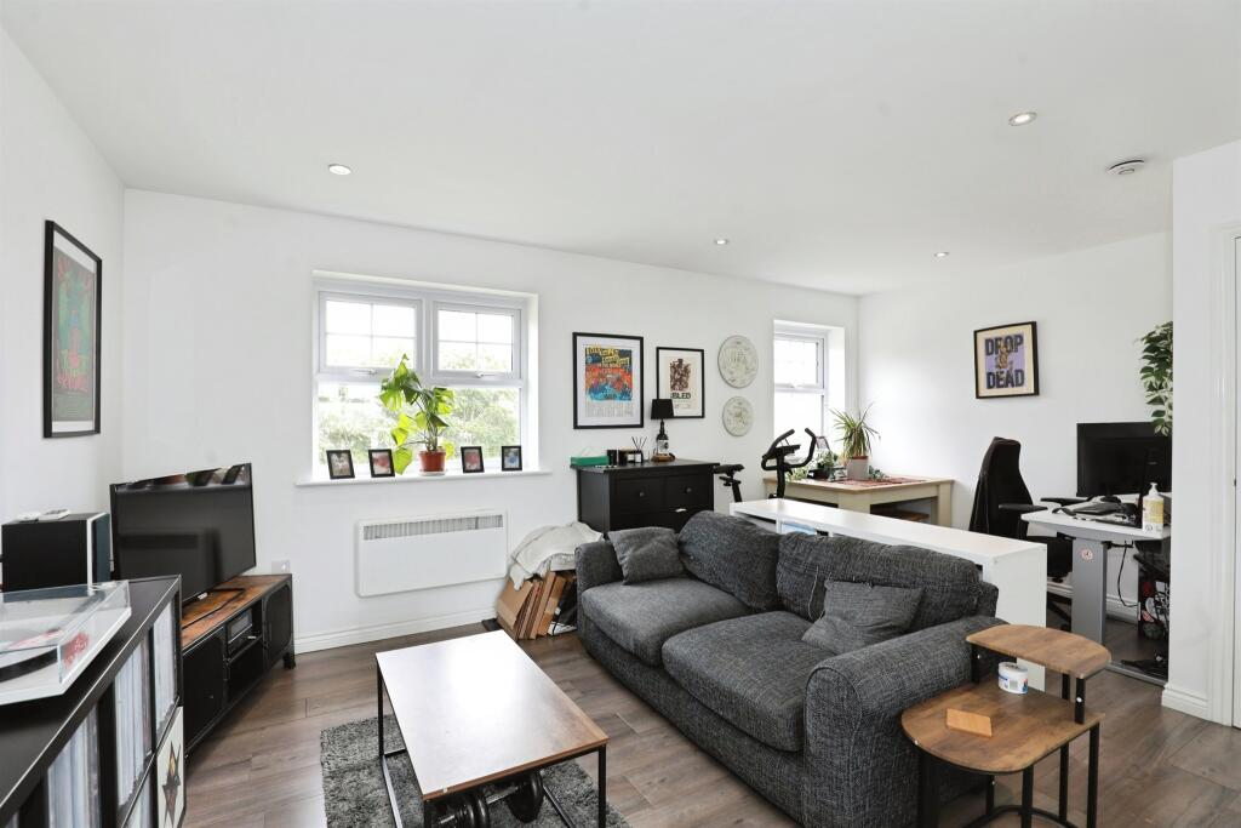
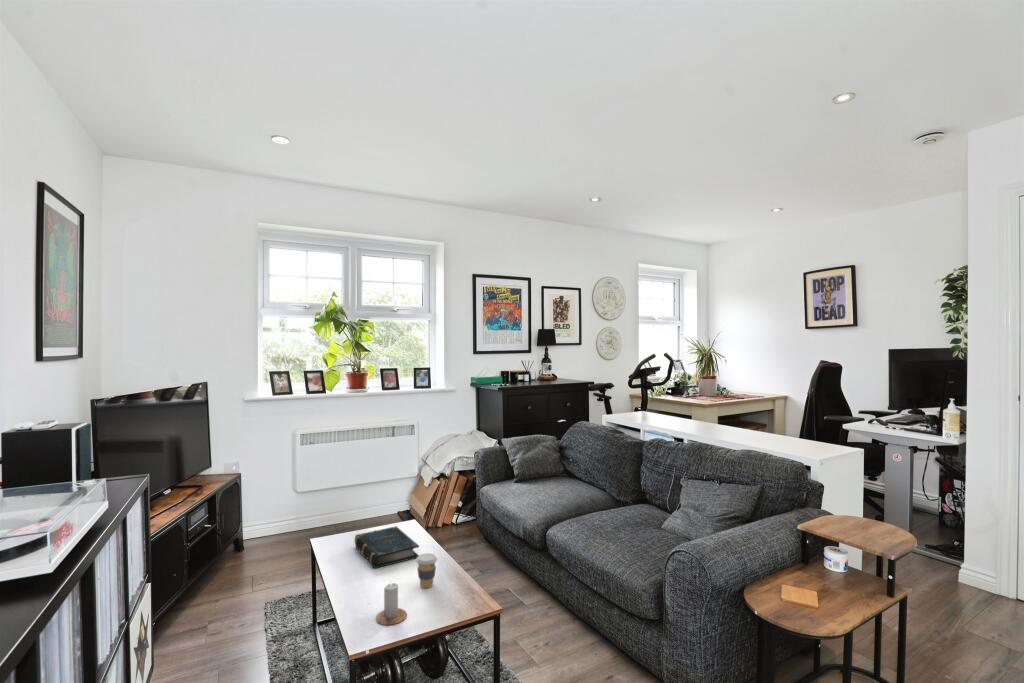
+ coffee cup [415,552,438,589]
+ candle [375,574,408,626]
+ book [354,525,420,569]
